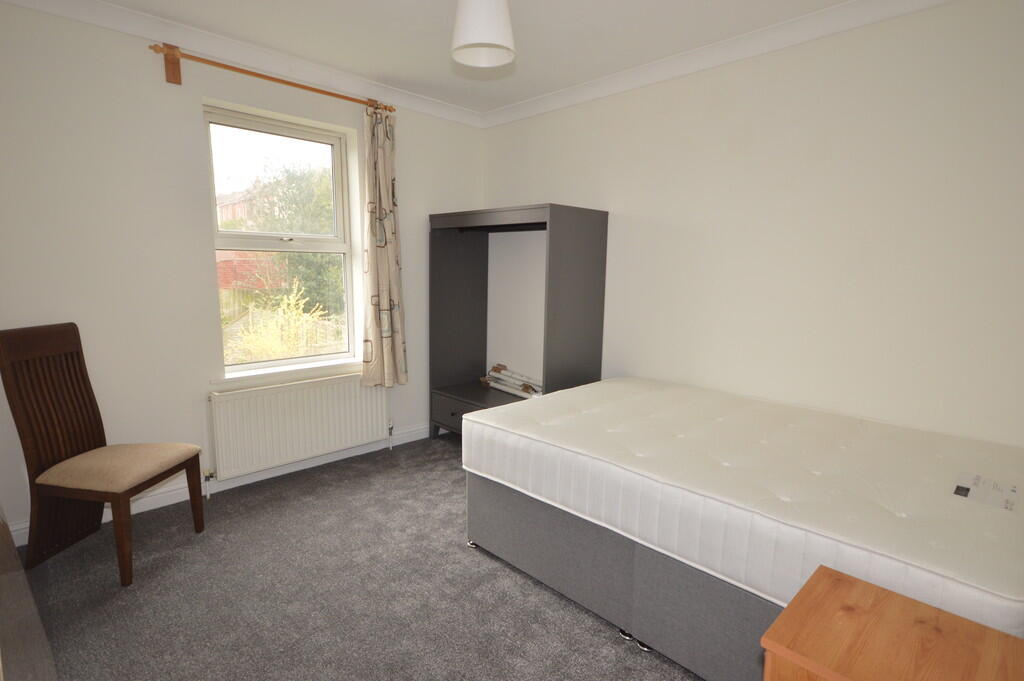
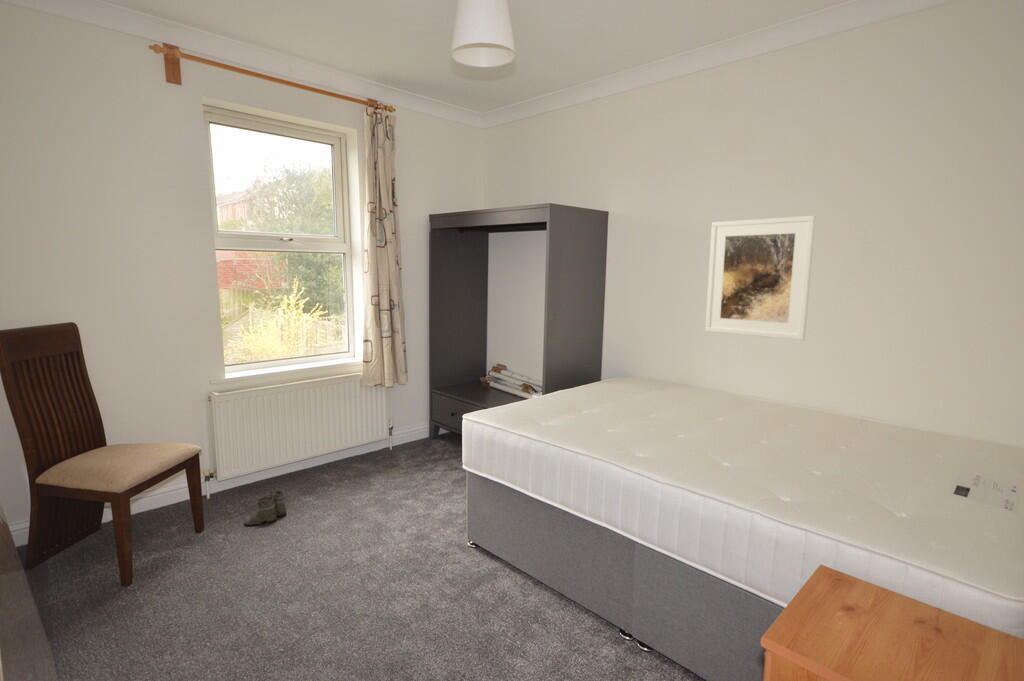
+ boots [243,489,288,527]
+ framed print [704,215,816,341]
